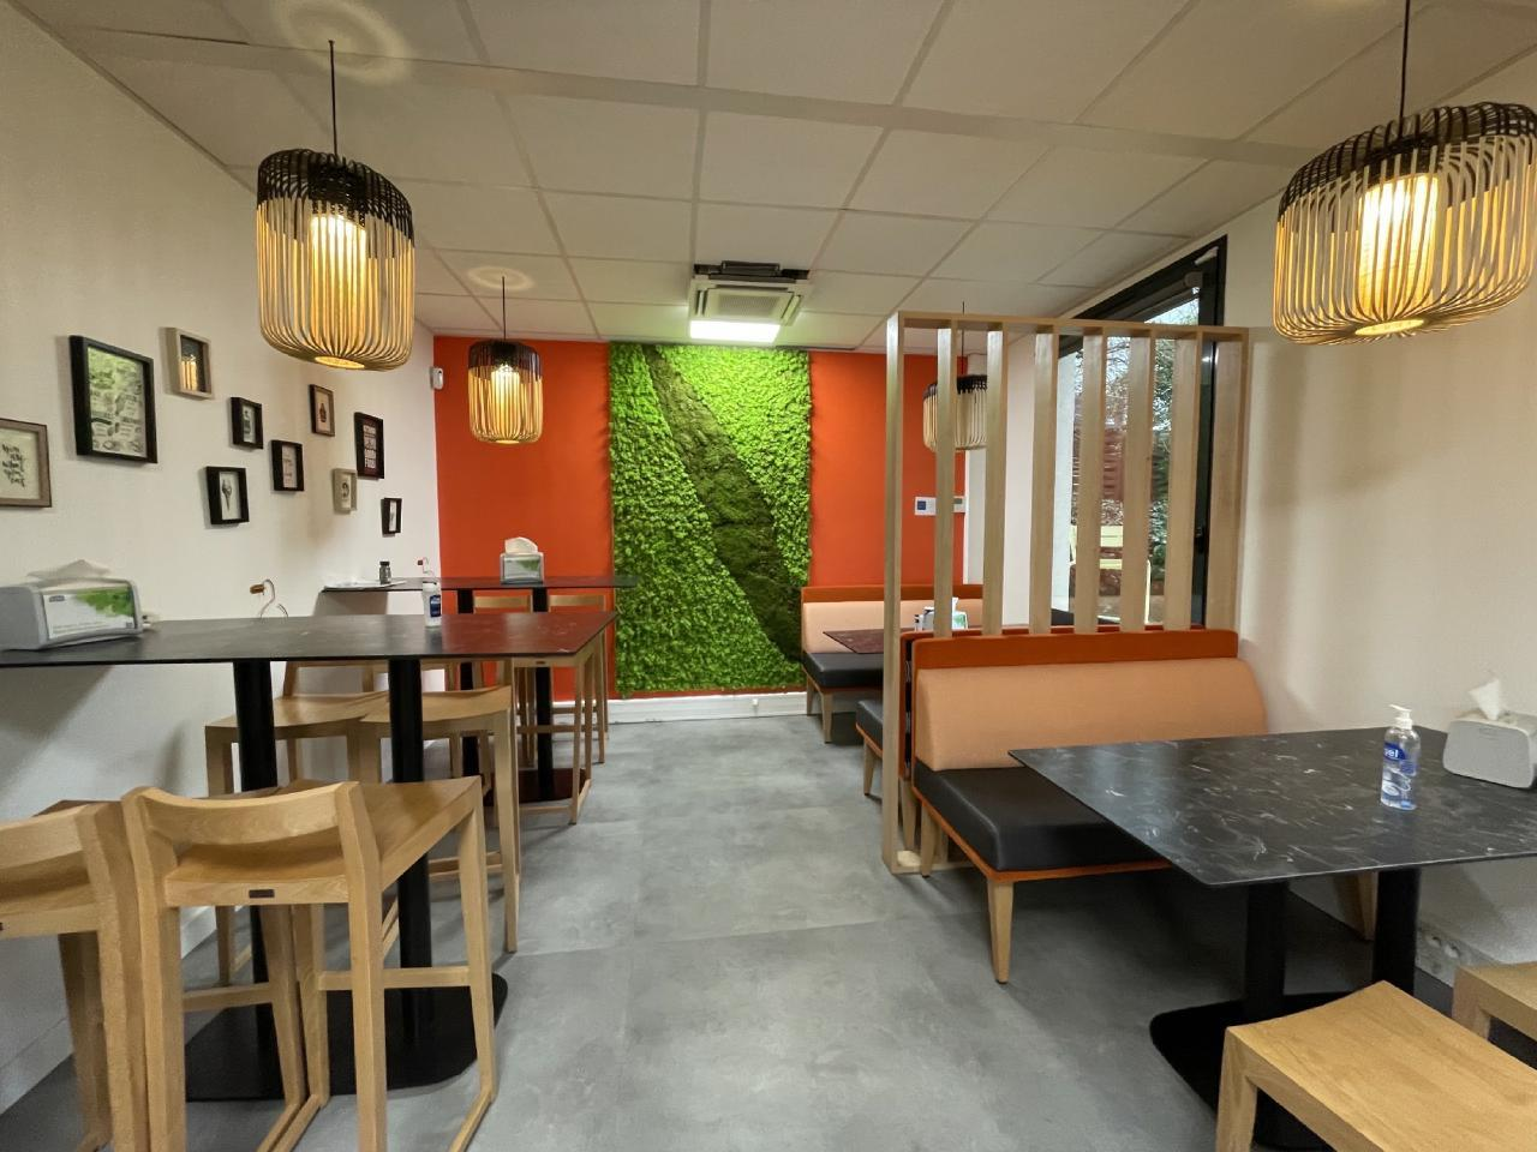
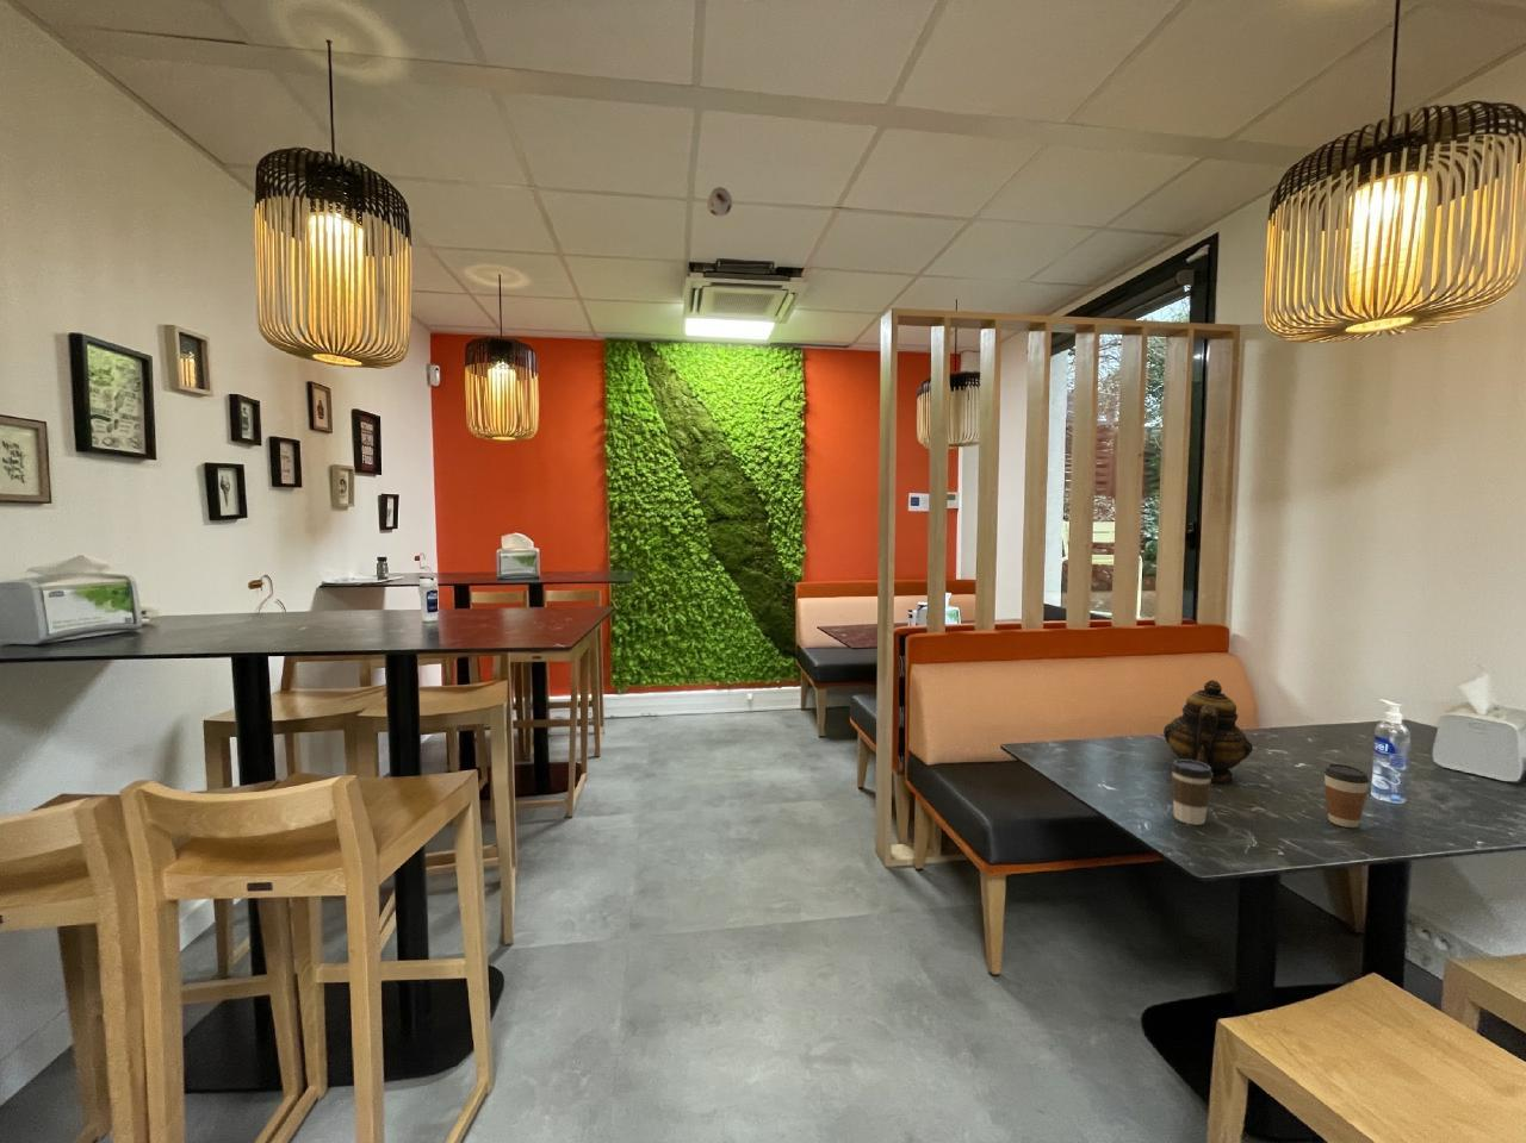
+ teapot [1162,678,1253,785]
+ coffee cup [1169,759,1212,826]
+ coffee cup [1323,764,1371,828]
+ smoke detector [705,186,733,217]
